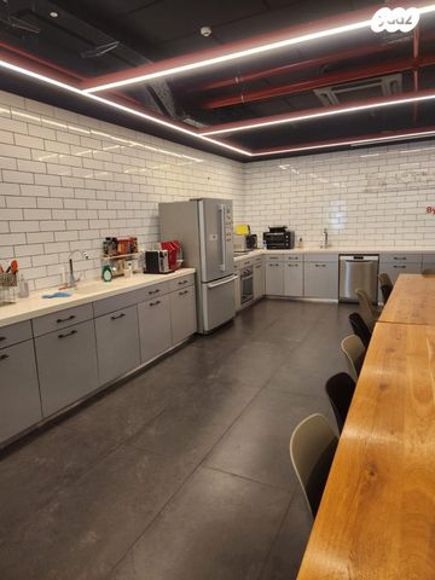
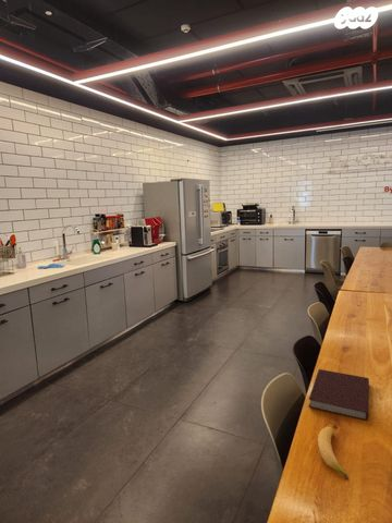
+ banana [317,425,350,481]
+ notebook [308,368,370,422]
